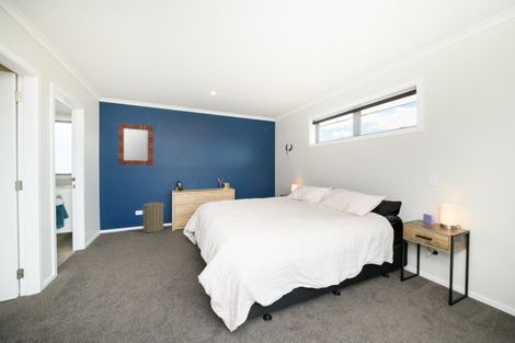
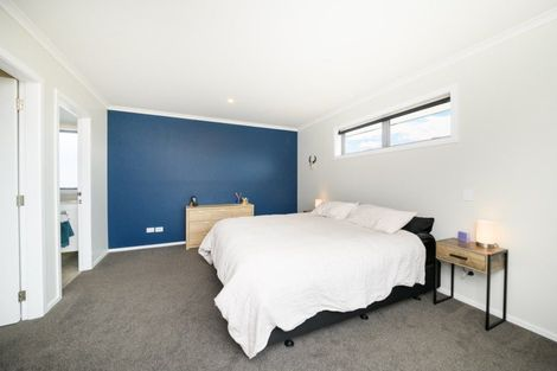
- laundry hamper [141,198,167,233]
- home mirror [117,123,154,167]
